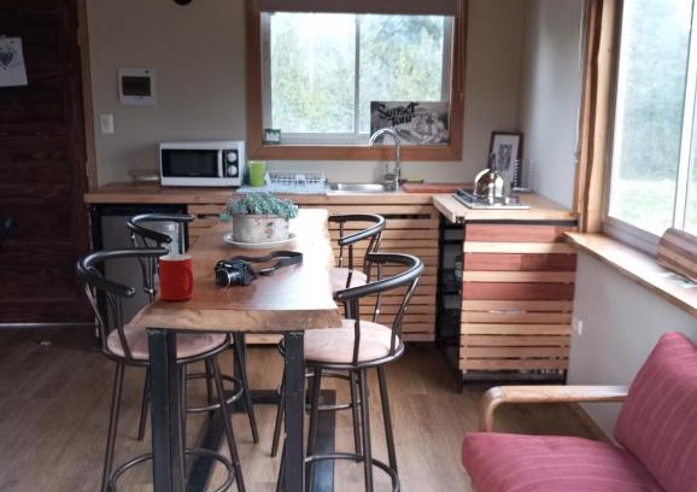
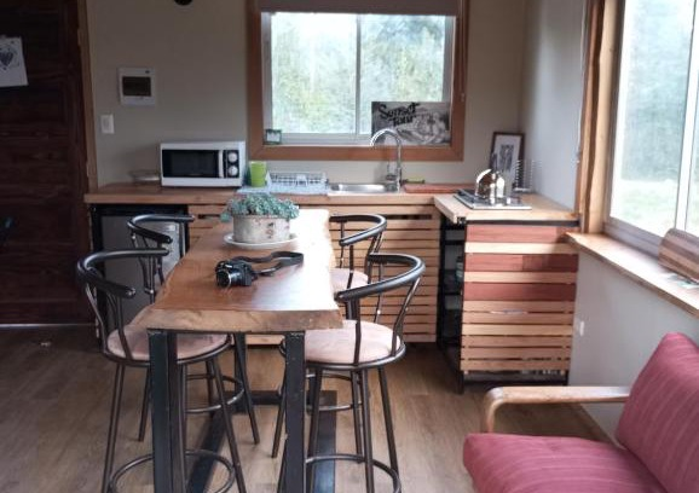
- cup [158,253,194,301]
